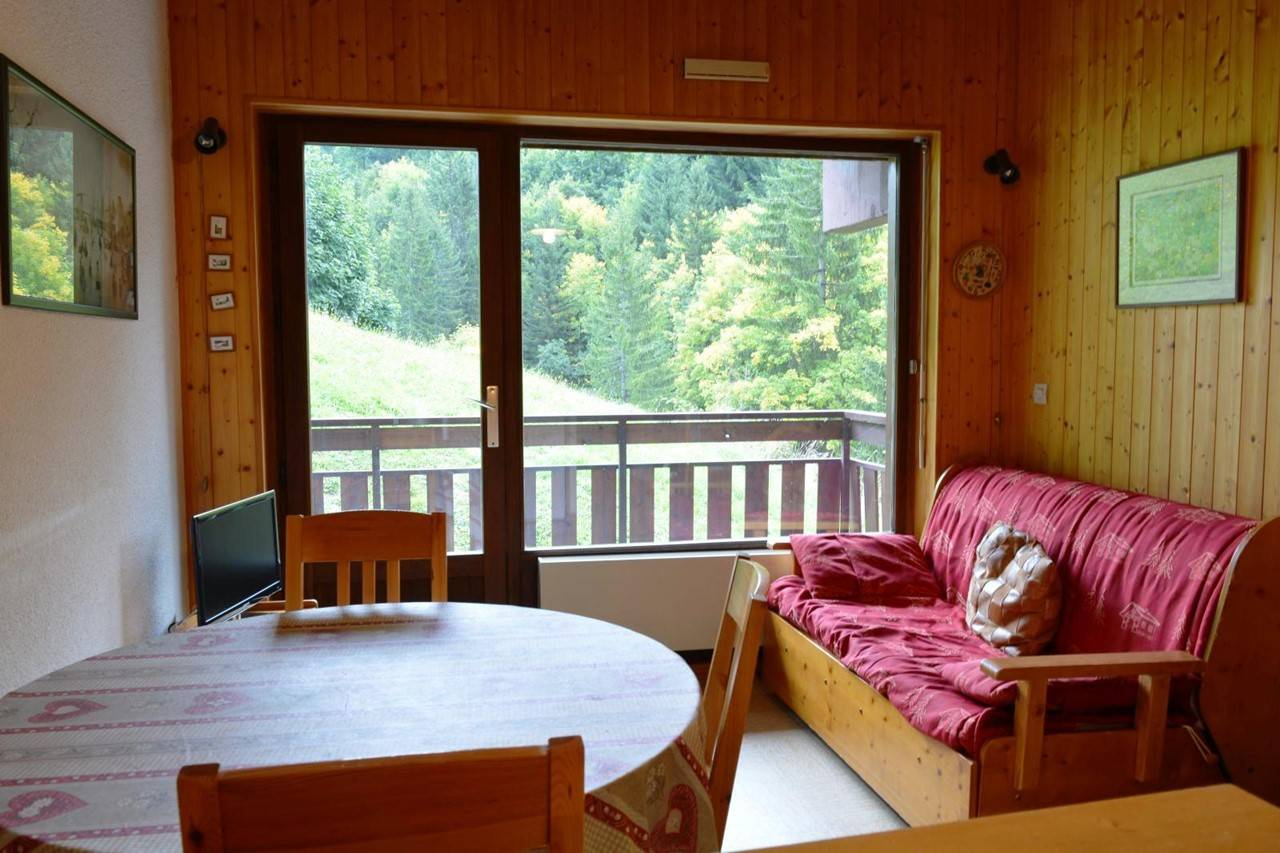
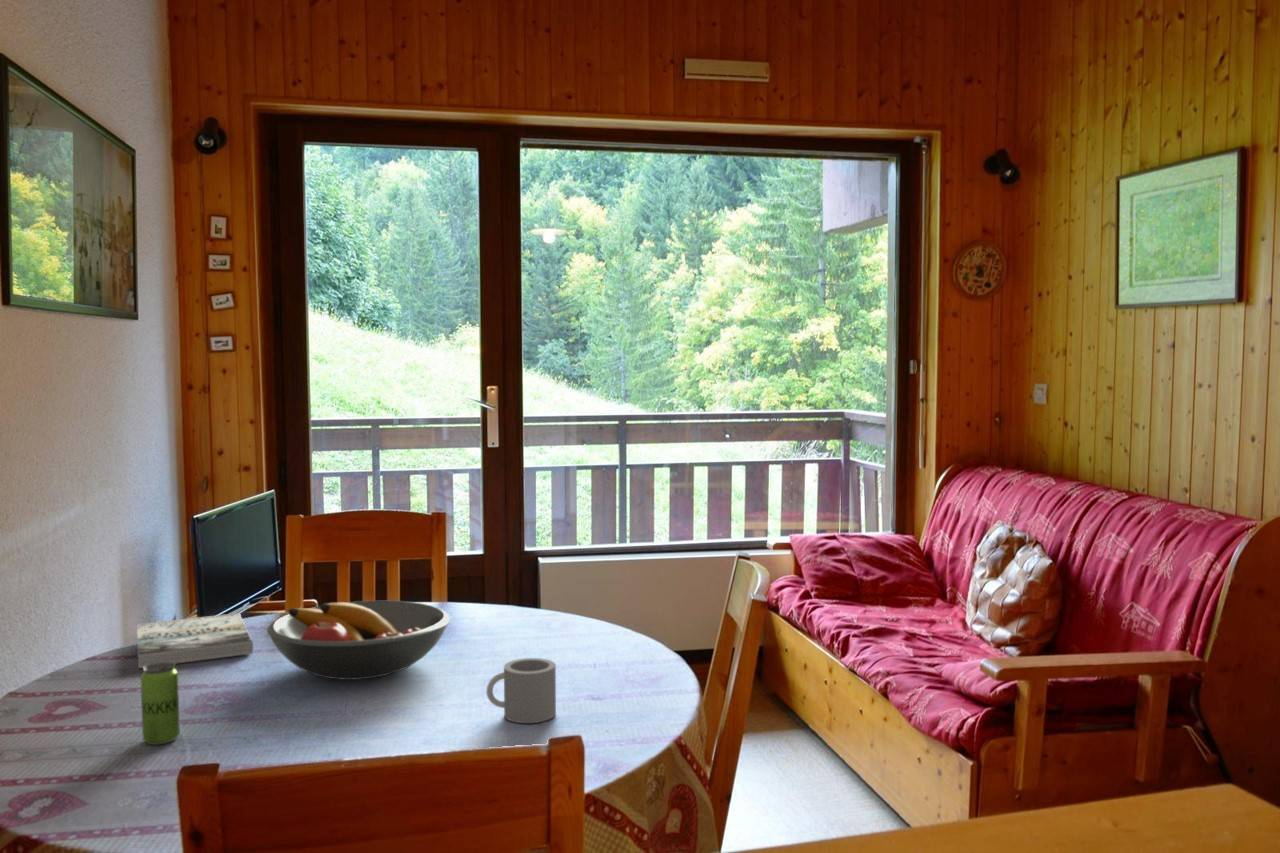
+ book [136,612,254,669]
+ beverage can [140,662,181,746]
+ fruit bowl [266,600,451,681]
+ mug [485,657,557,724]
